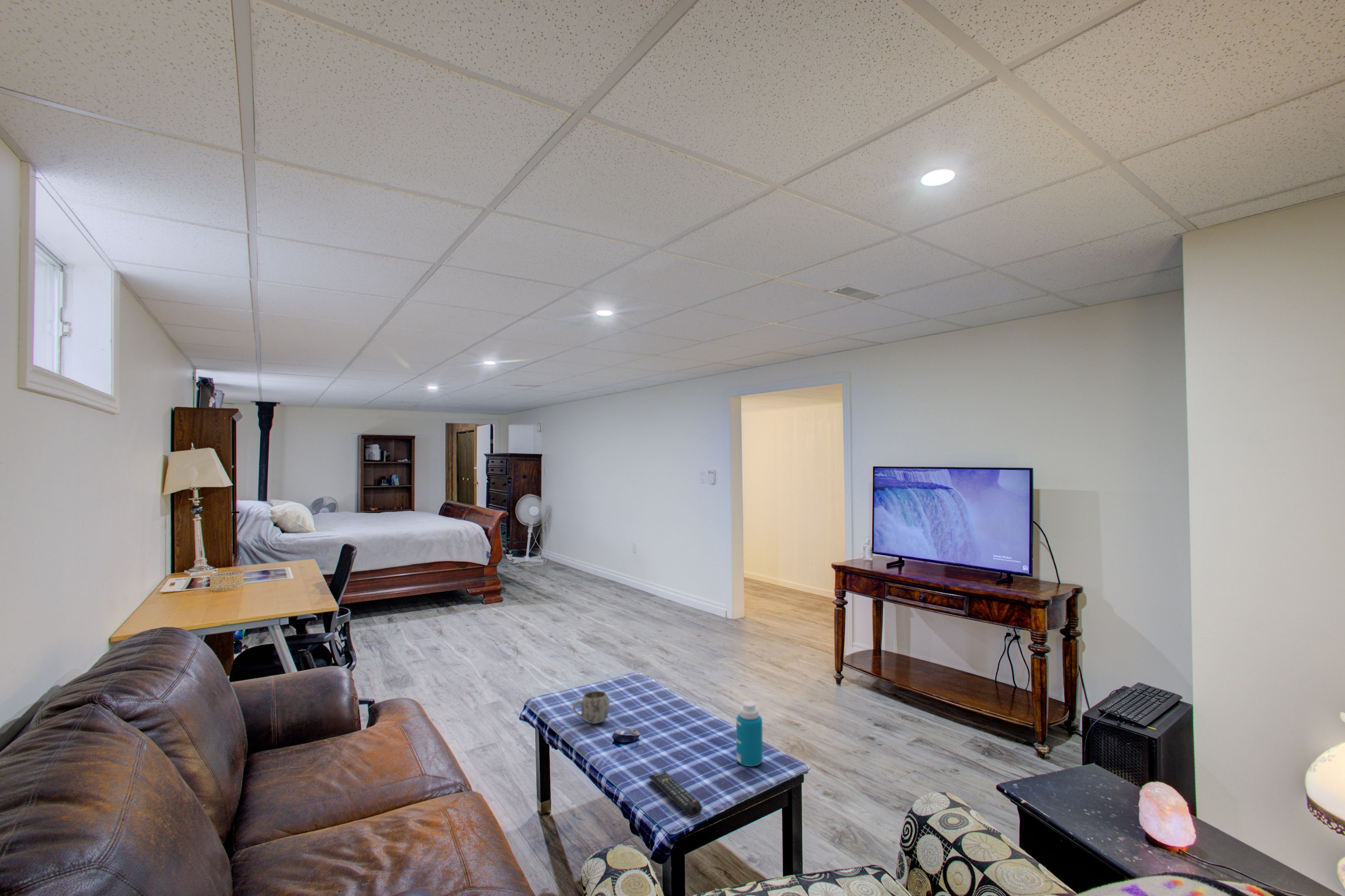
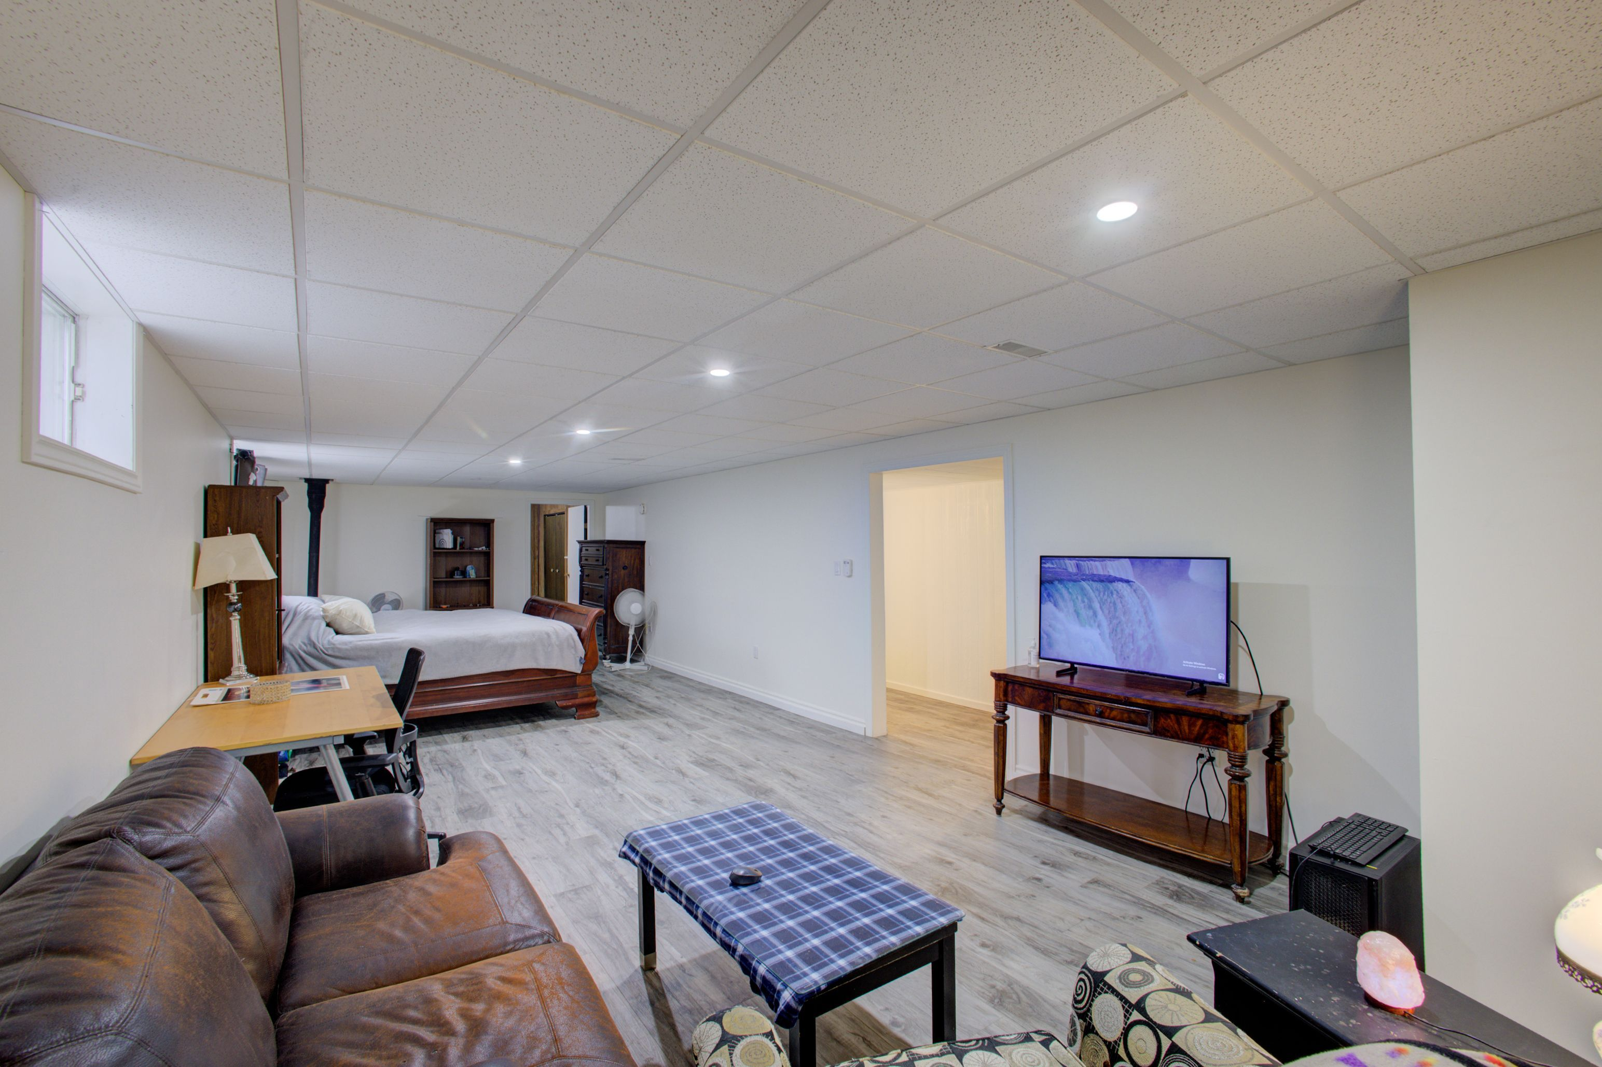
- bottle [736,701,763,767]
- remote control [648,771,703,818]
- mug [572,691,610,724]
